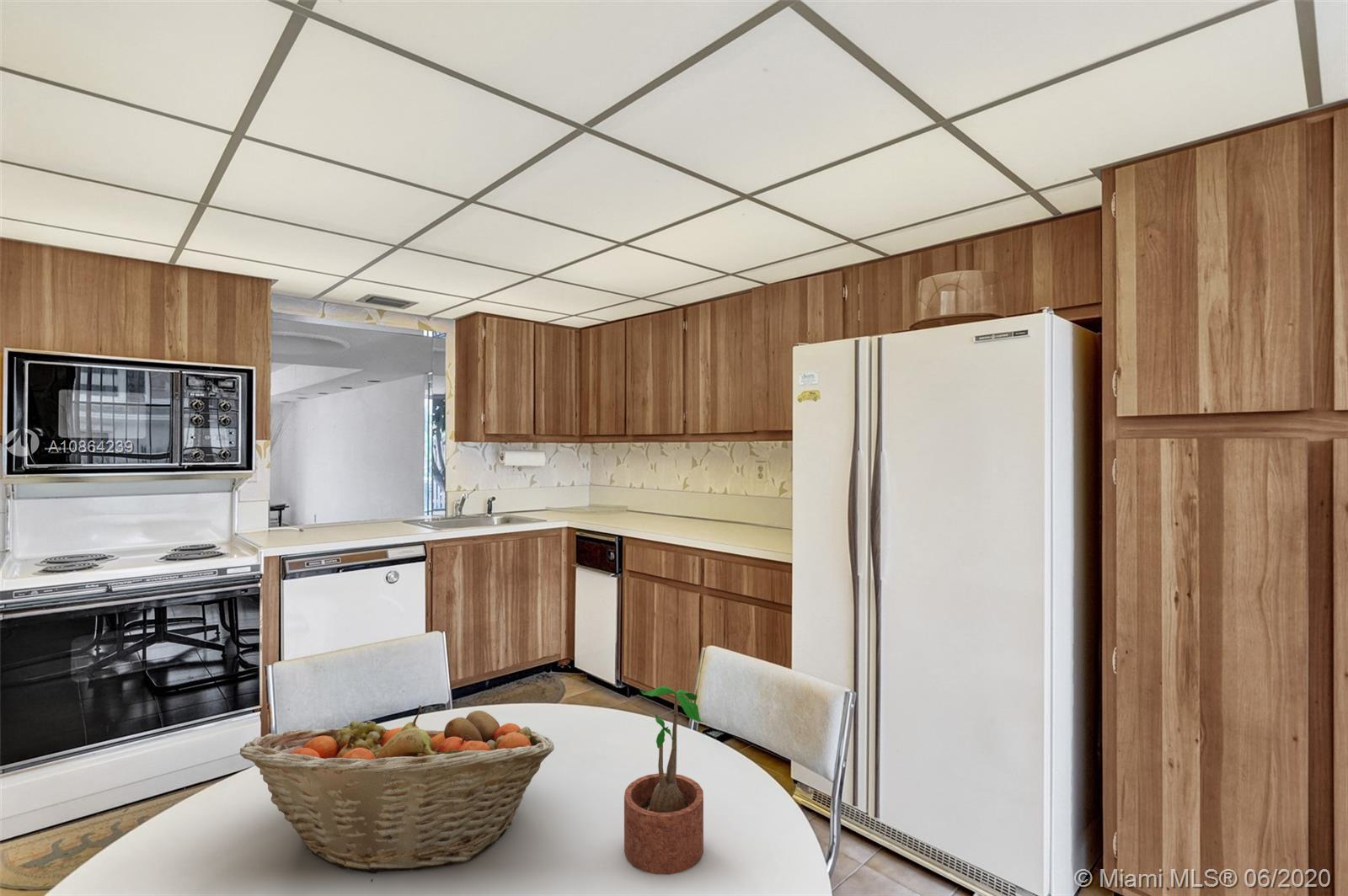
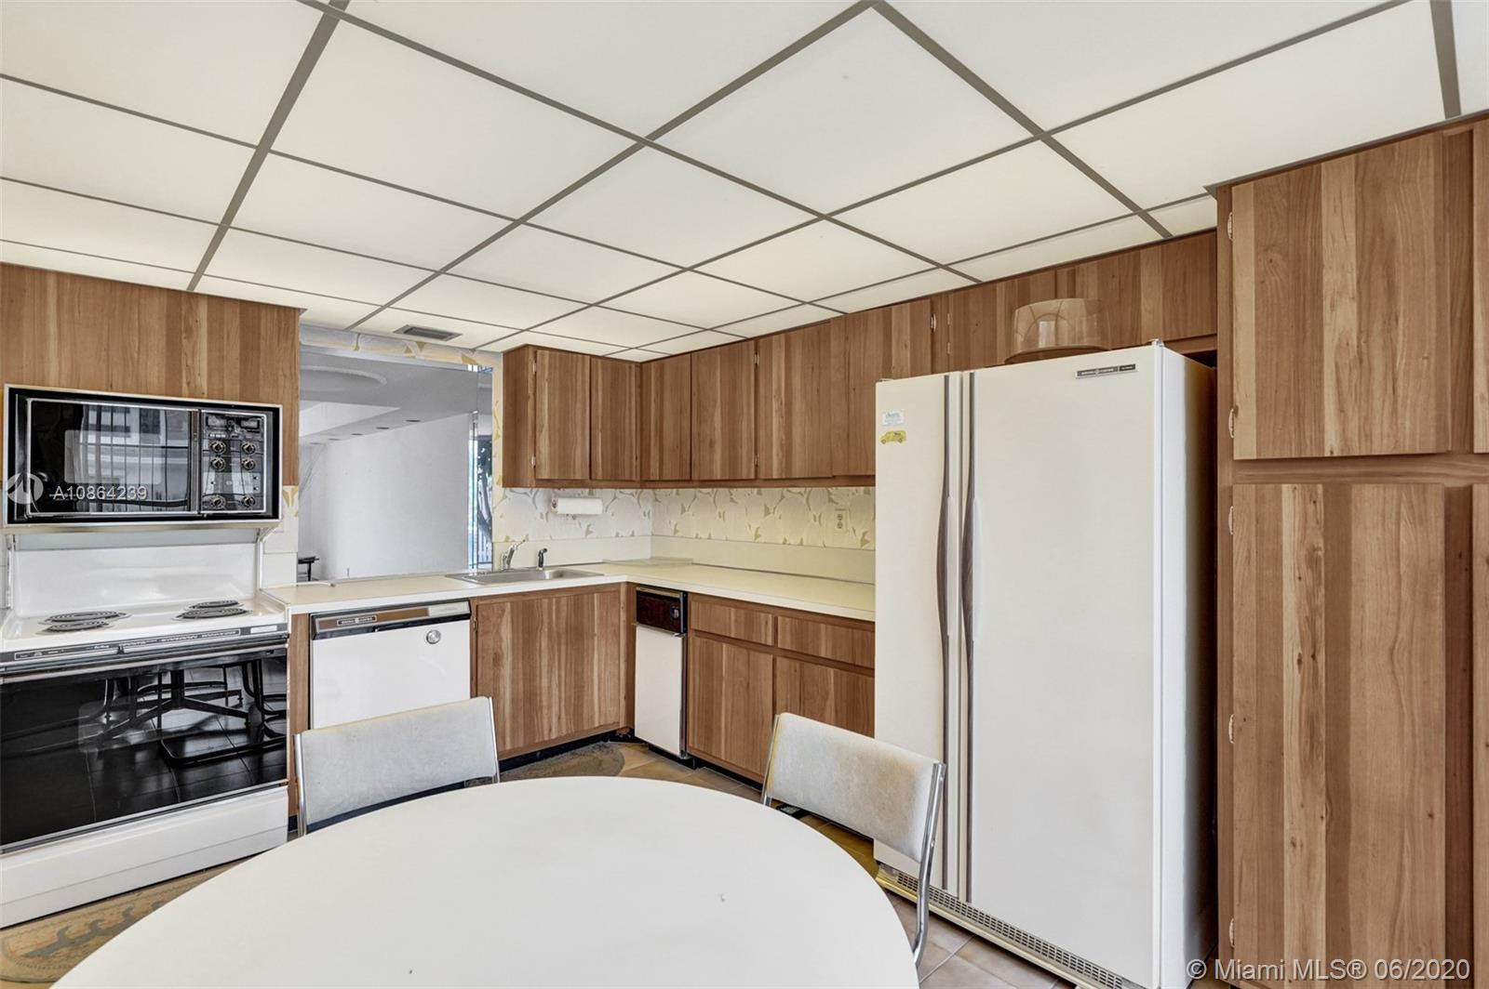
- fruit basket [239,705,555,874]
- potted plant [623,685,705,876]
